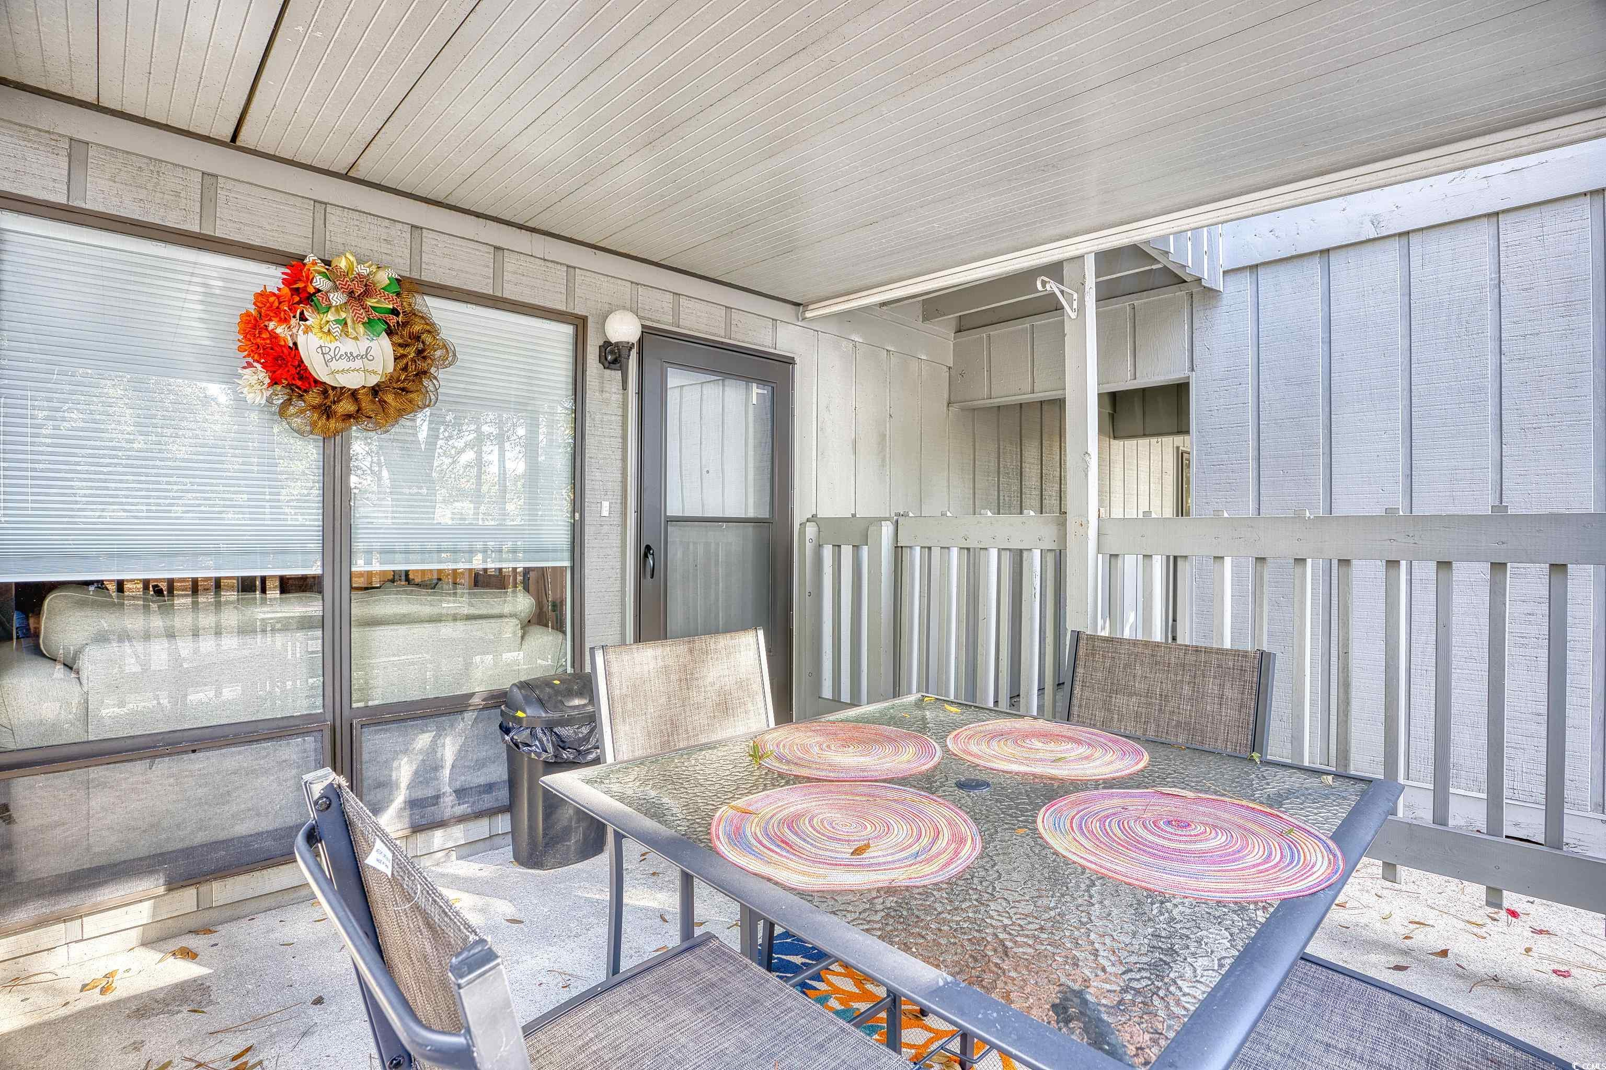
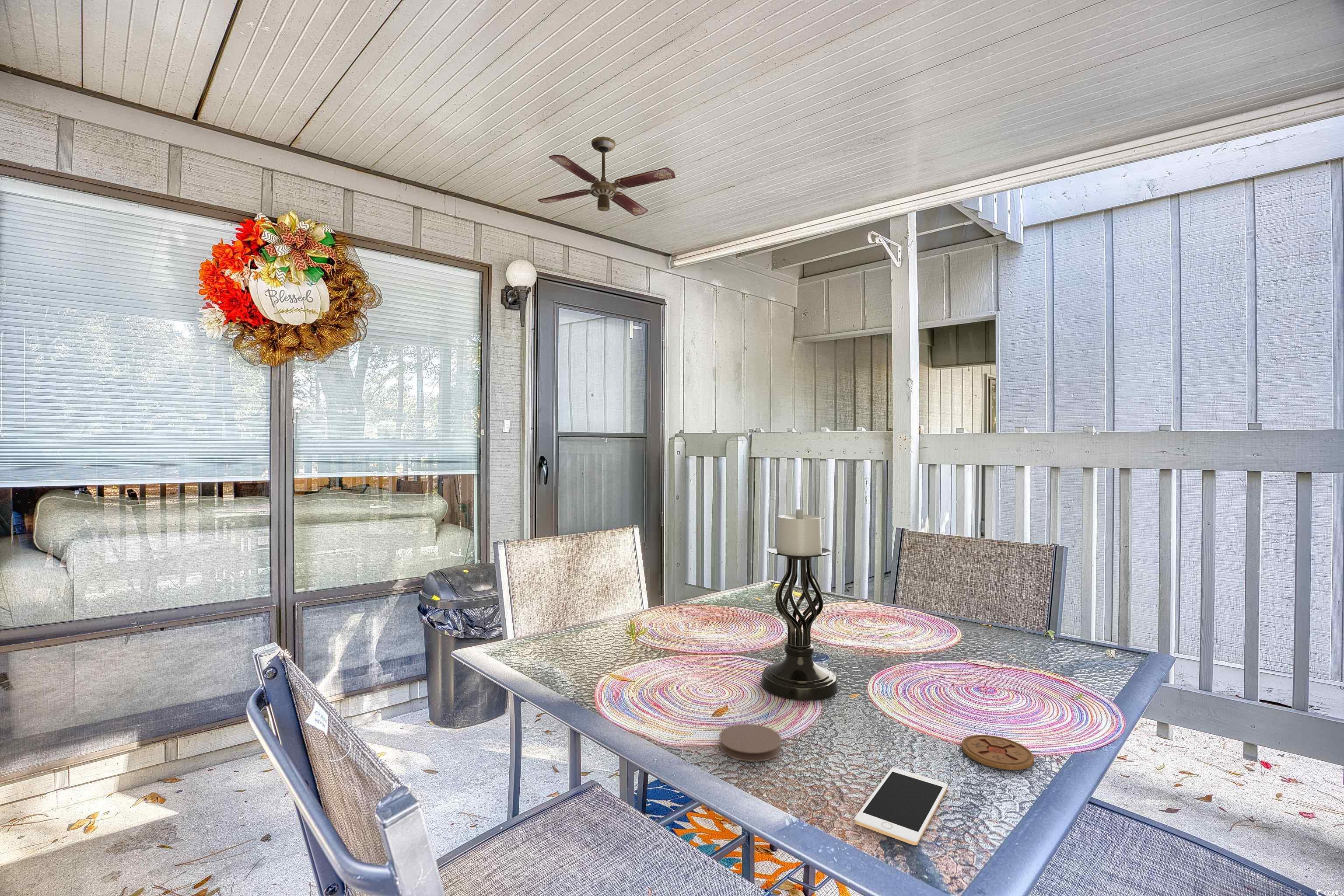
+ ceiling fan [537,136,676,216]
+ cell phone [854,767,948,846]
+ coaster [718,723,782,762]
+ coaster [961,735,1035,770]
+ candle holder [760,509,838,701]
